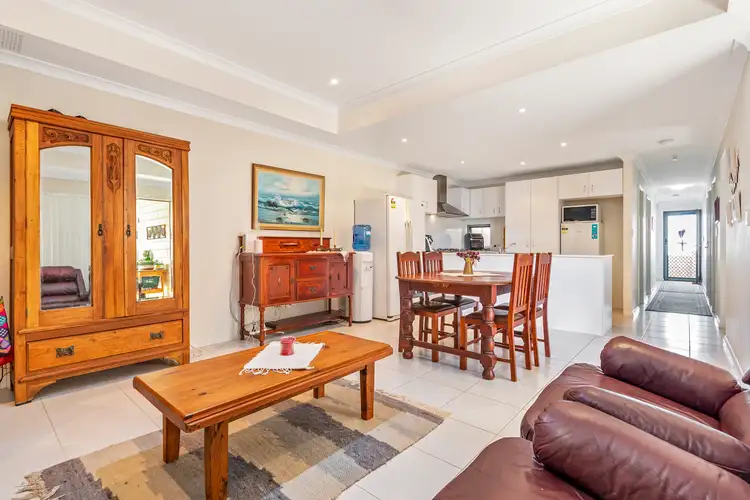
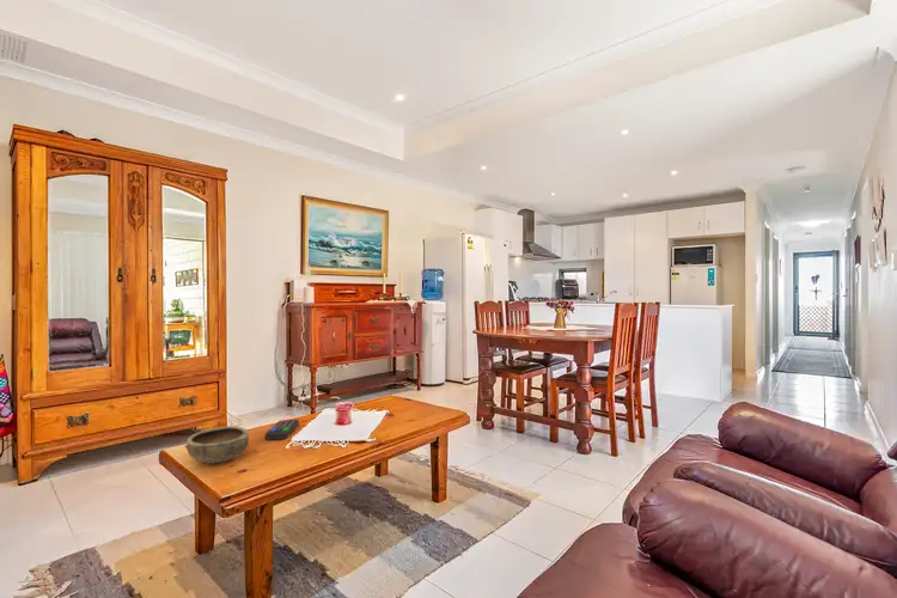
+ bowl [184,425,250,464]
+ remote control [264,419,300,440]
